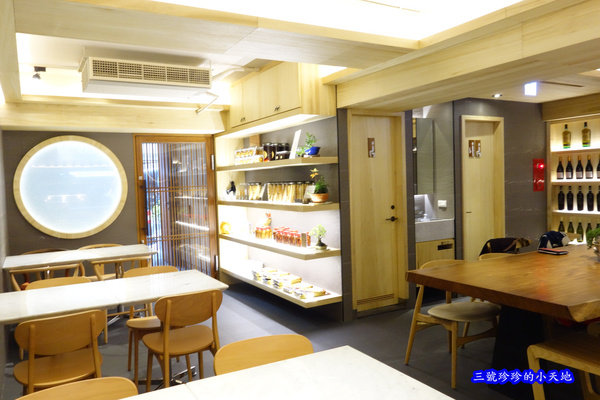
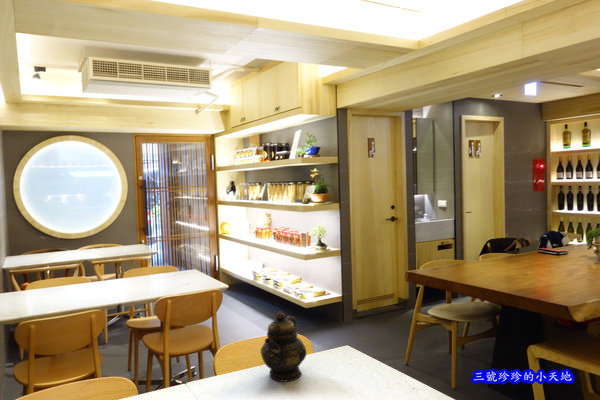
+ teapot [260,311,308,383]
